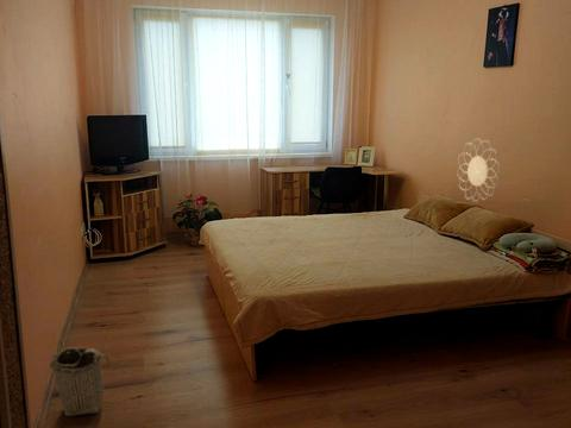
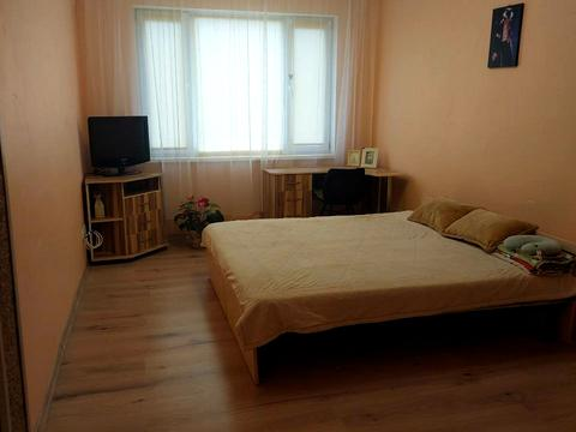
- decorative wall piece [456,137,502,203]
- basket [49,346,112,417]
